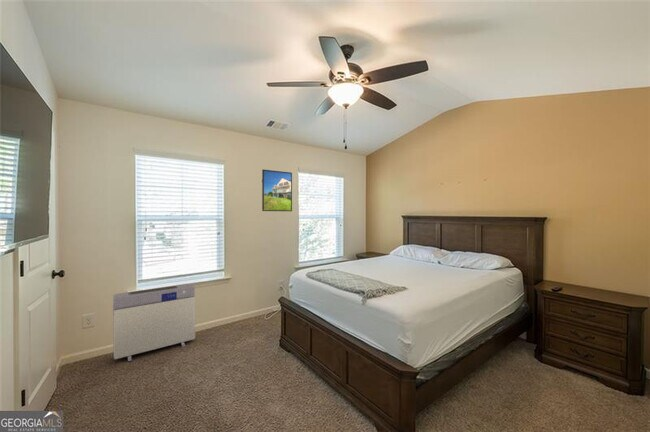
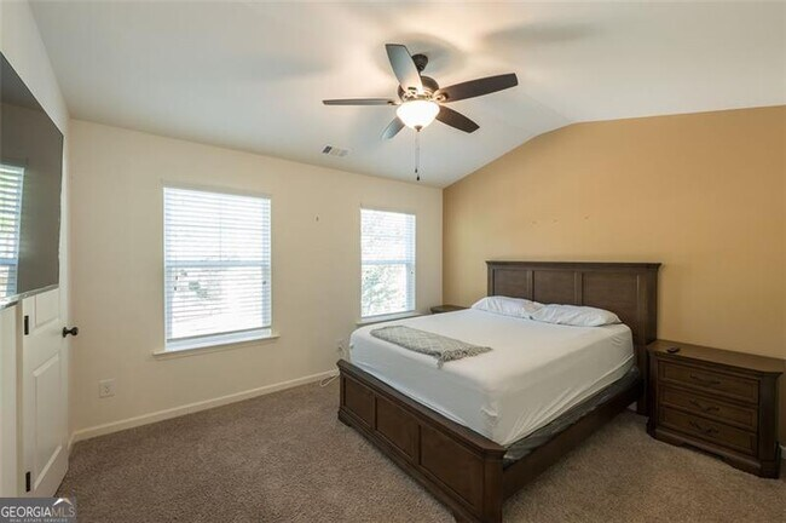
- air purifier [112,283,196,362]
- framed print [261,169,293,212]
